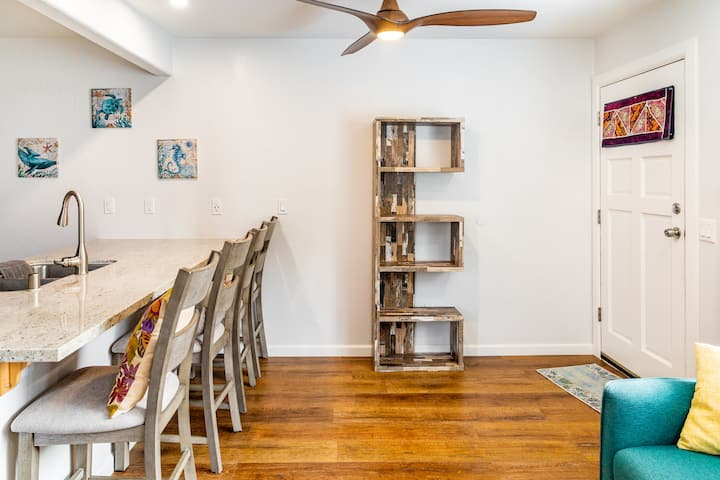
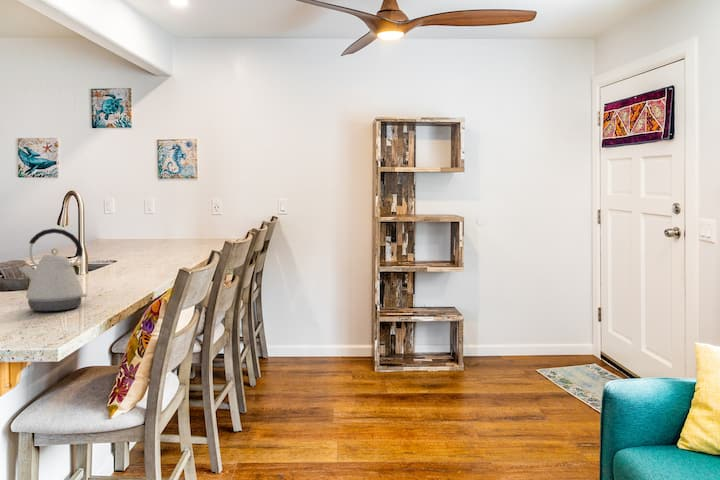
+ kettle [18,228,89,312]
